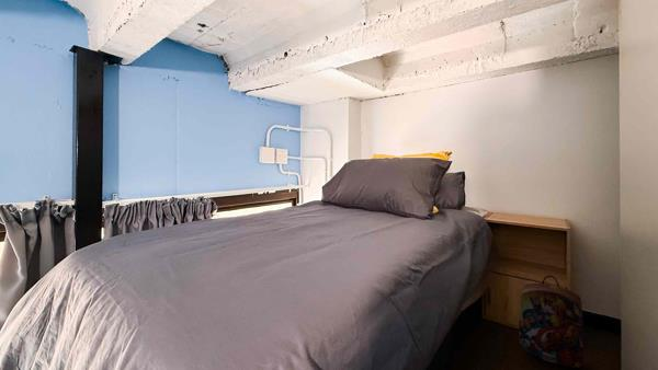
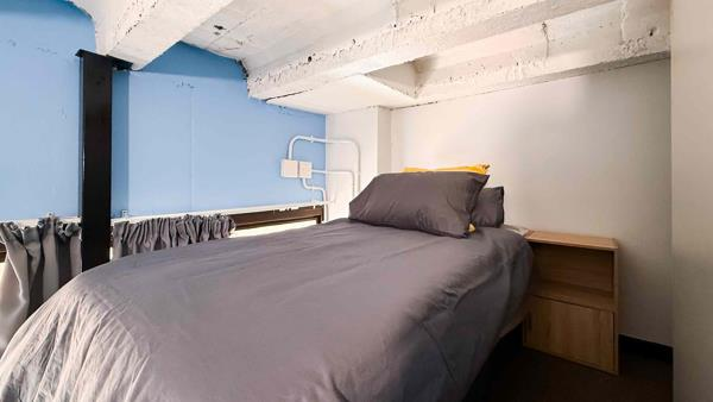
- backpack [518,275,585,369]
